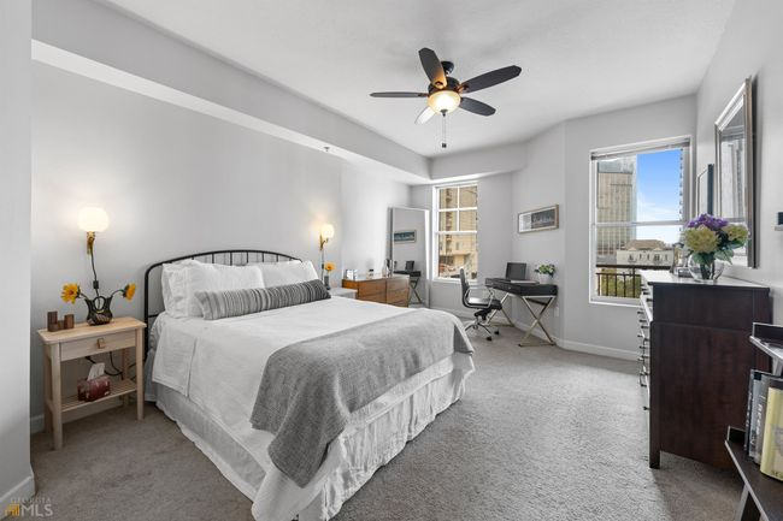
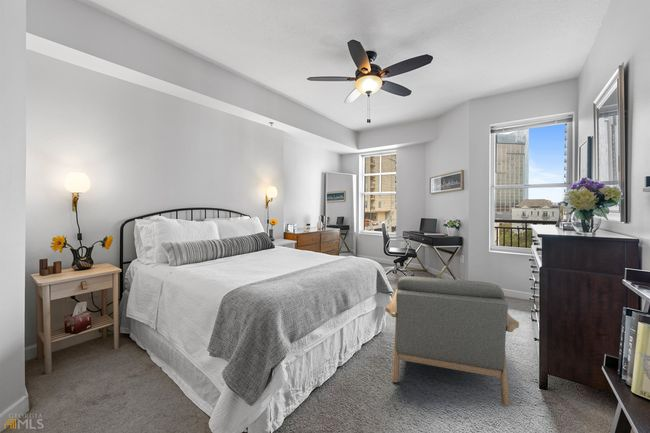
+ armchair [384,275,520,406]
